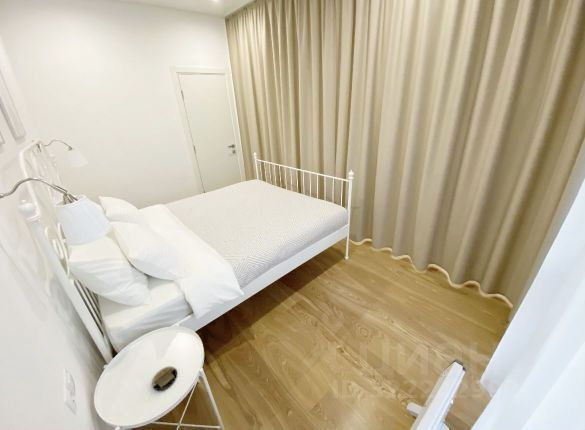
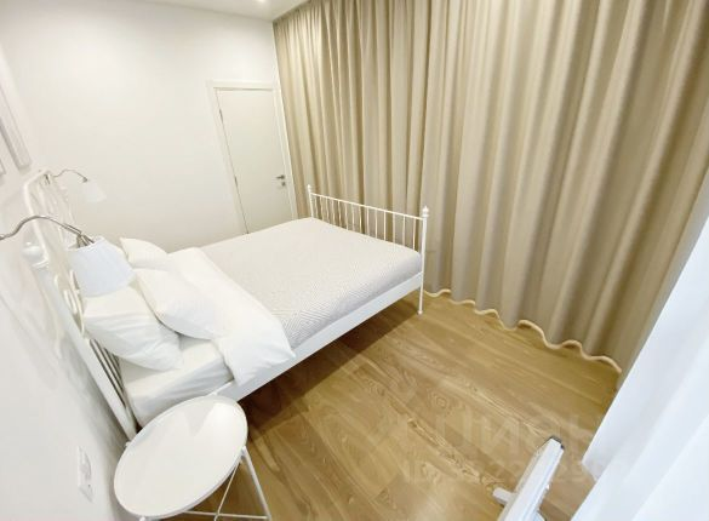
- coaster [151,366,178,391]
